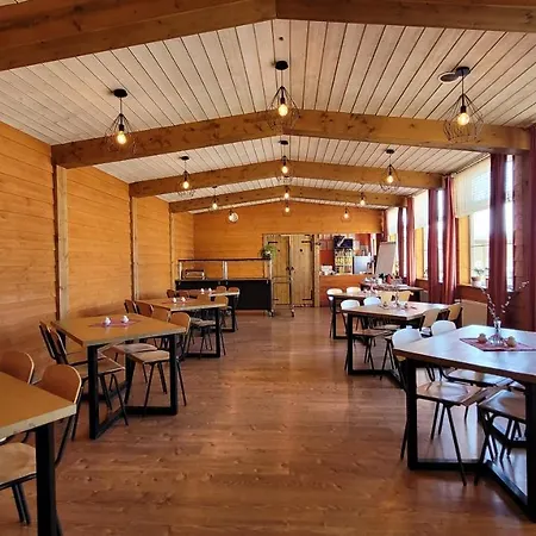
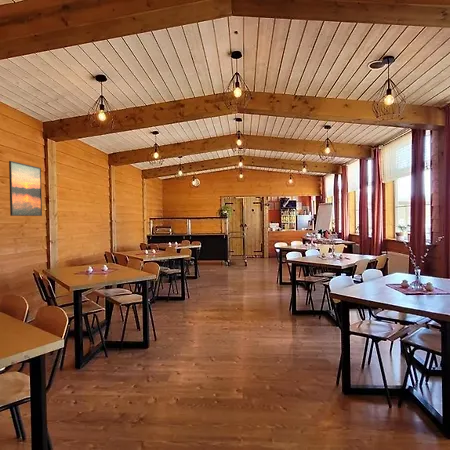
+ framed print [8,160,43,217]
